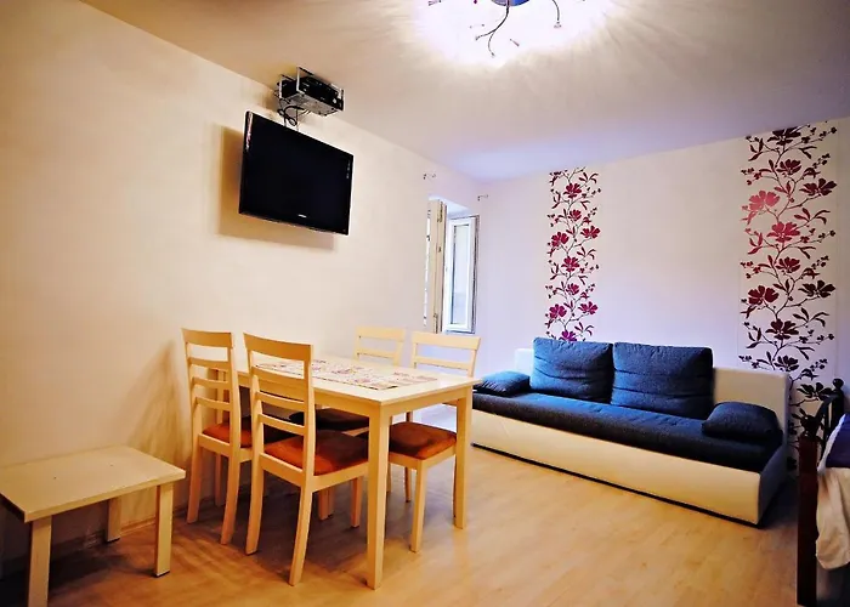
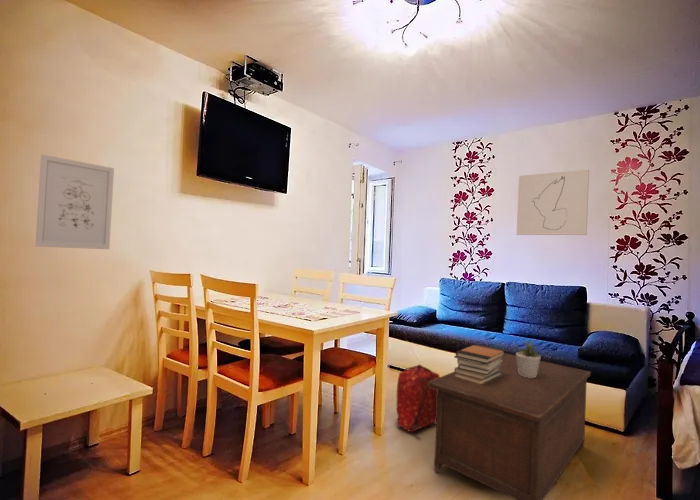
+ wall art [35,154,115,250]
+ potted plant [515,339,544,378]
+ wall art [516,169,590,236]
+ cabinet [429,352,592,500]
+ book stack [453,343,507,385]
+ backpack [395,364,440,433]
